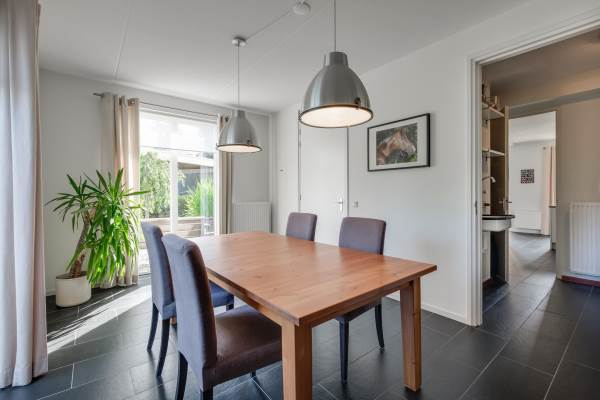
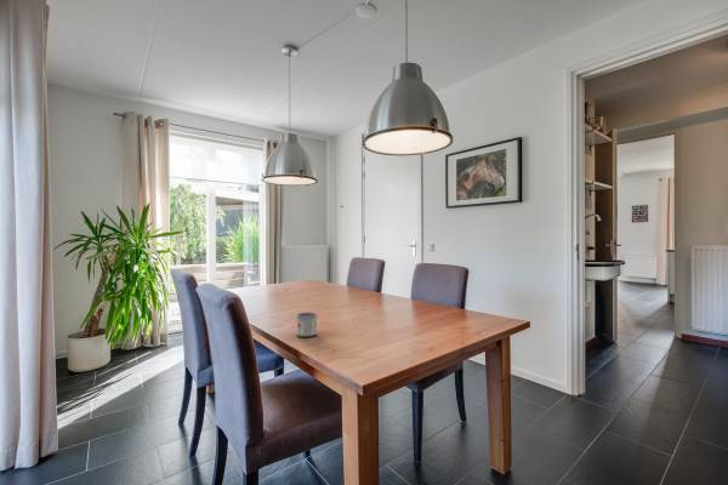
+ mug [295,312,318,338]
